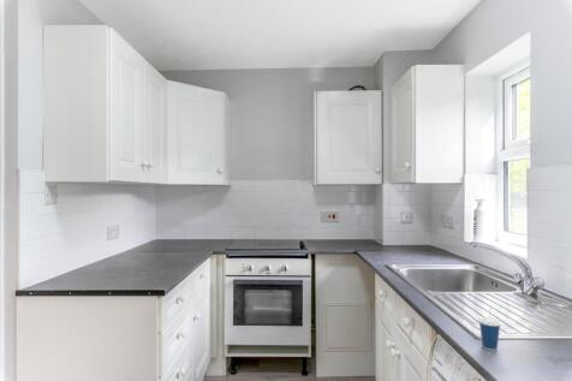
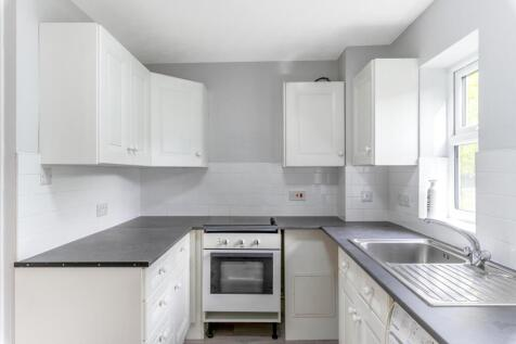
- cup [477,309,502,351]
